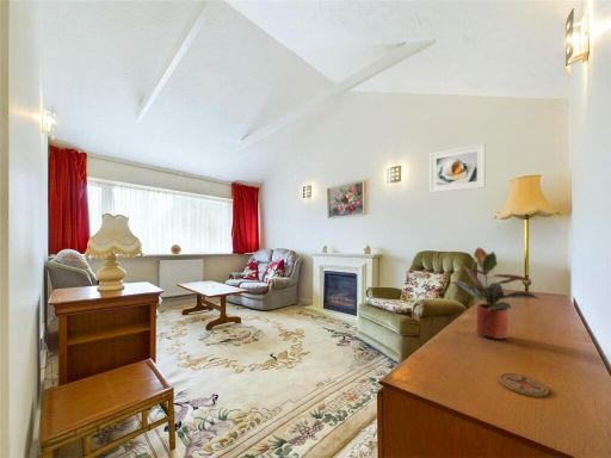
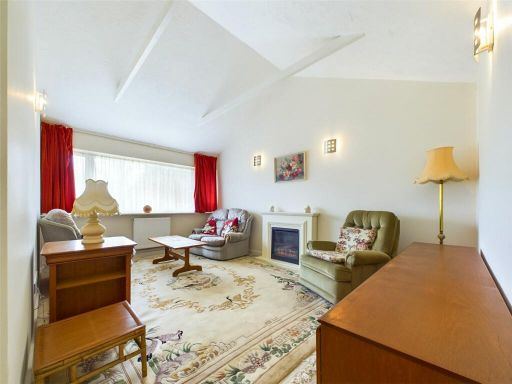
- potted plant [451,246,542,340]
- coaster [499,372,550,398]
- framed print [428,142,487,193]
